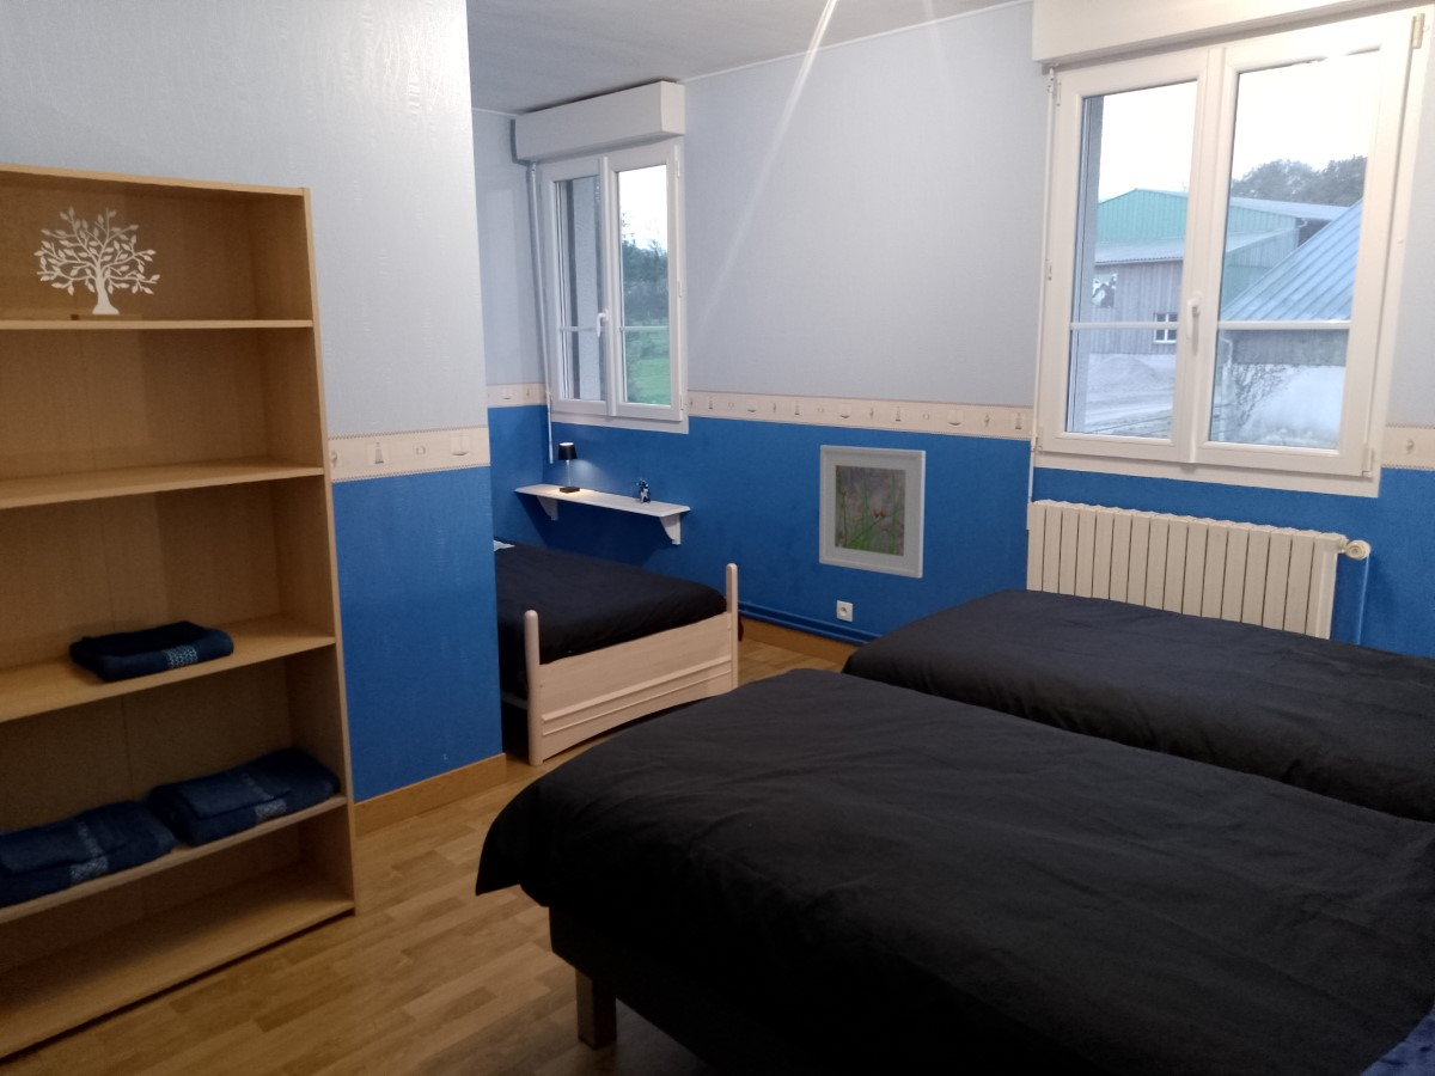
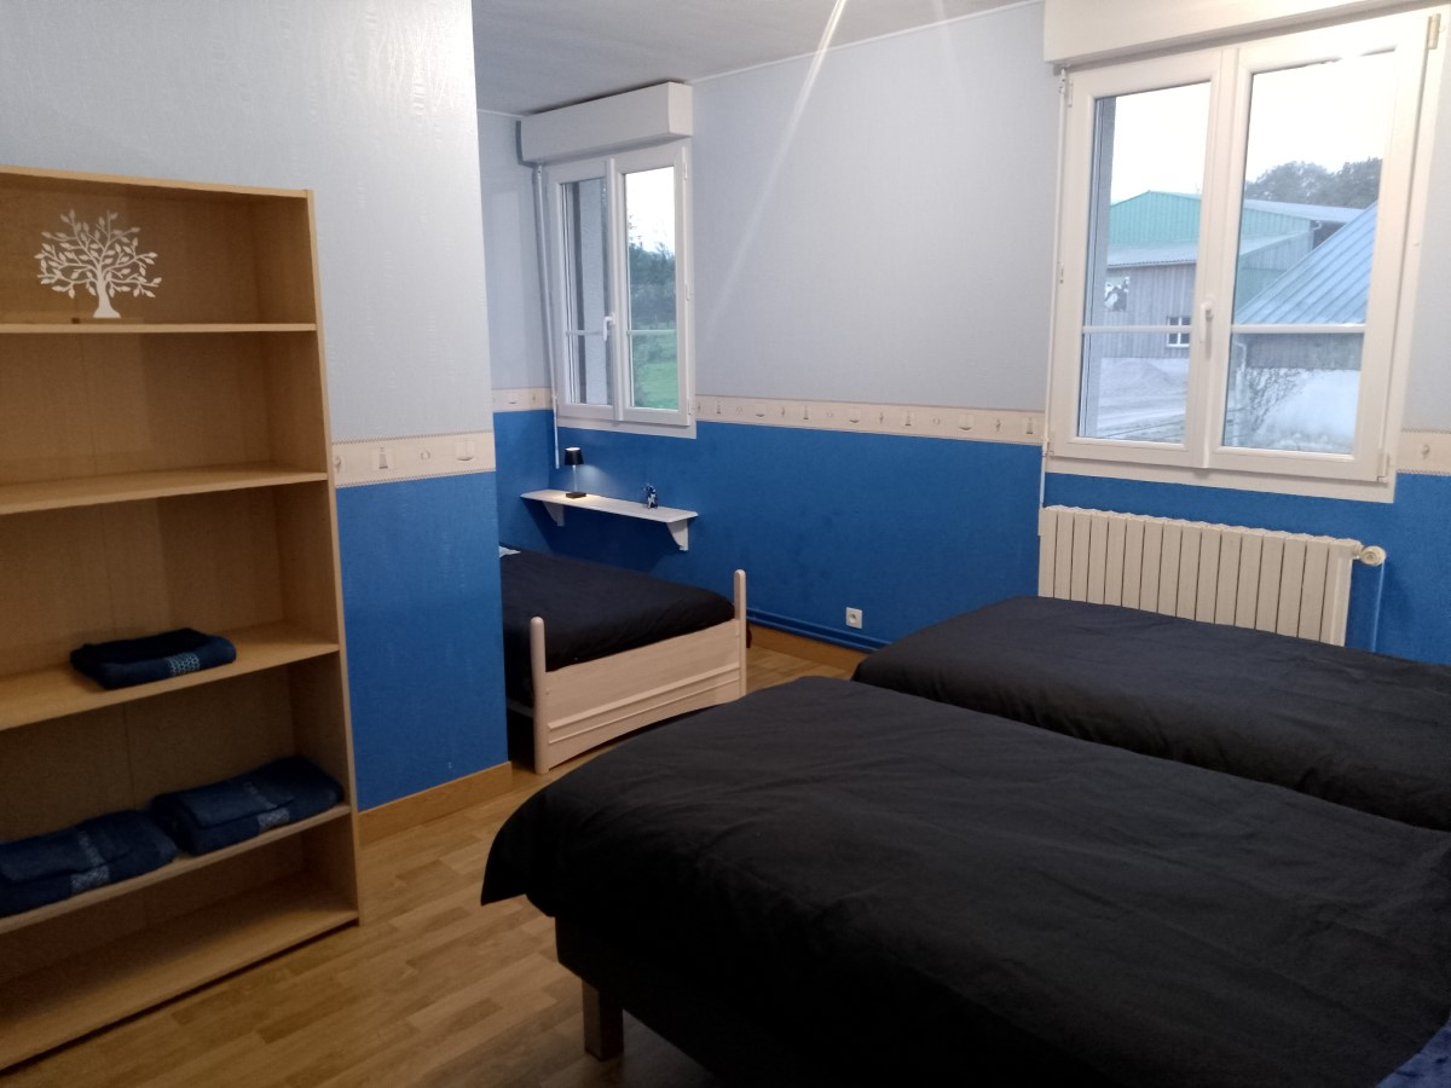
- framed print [818,444,927,580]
